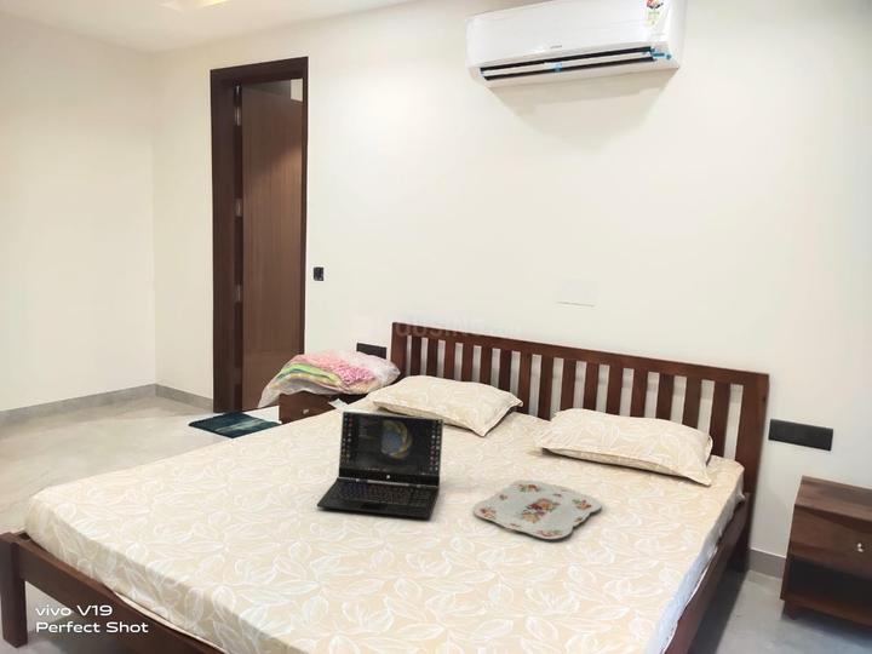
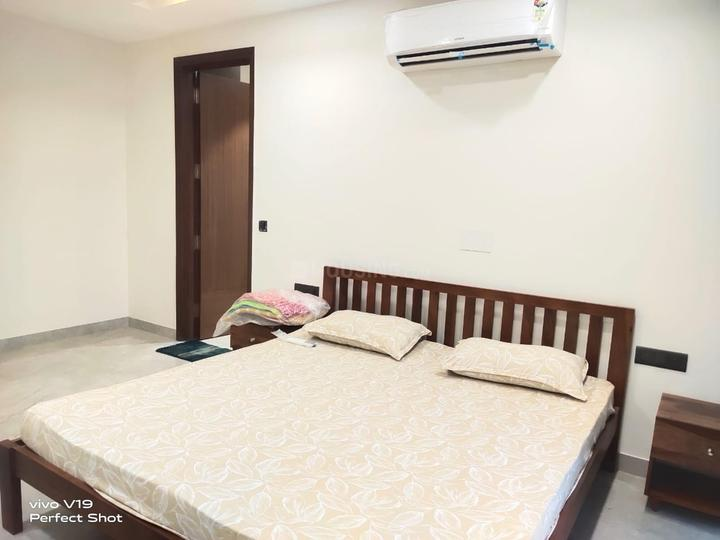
- laptop [316,411,444,518]
- serving tray [472,478,603,540]
